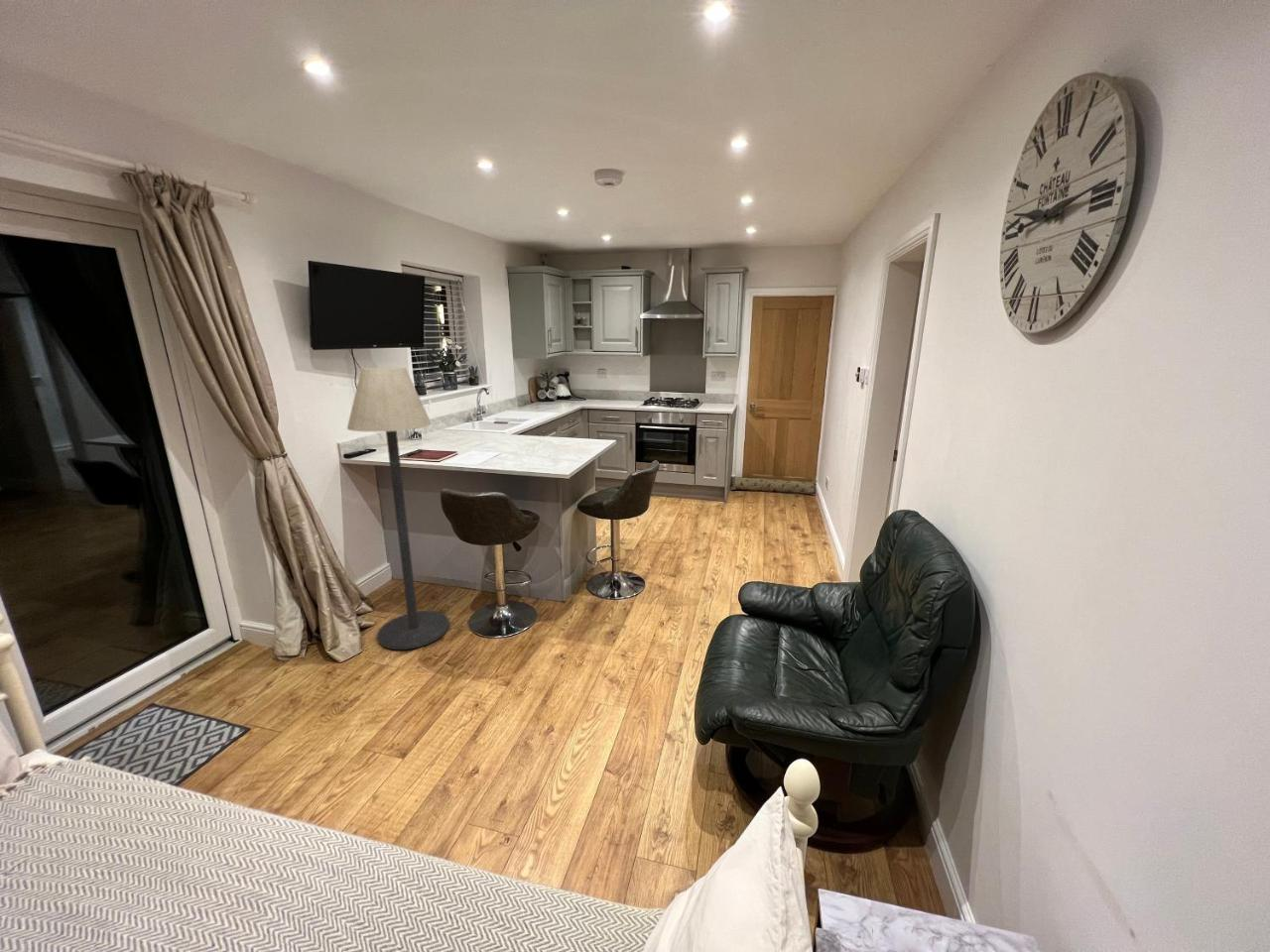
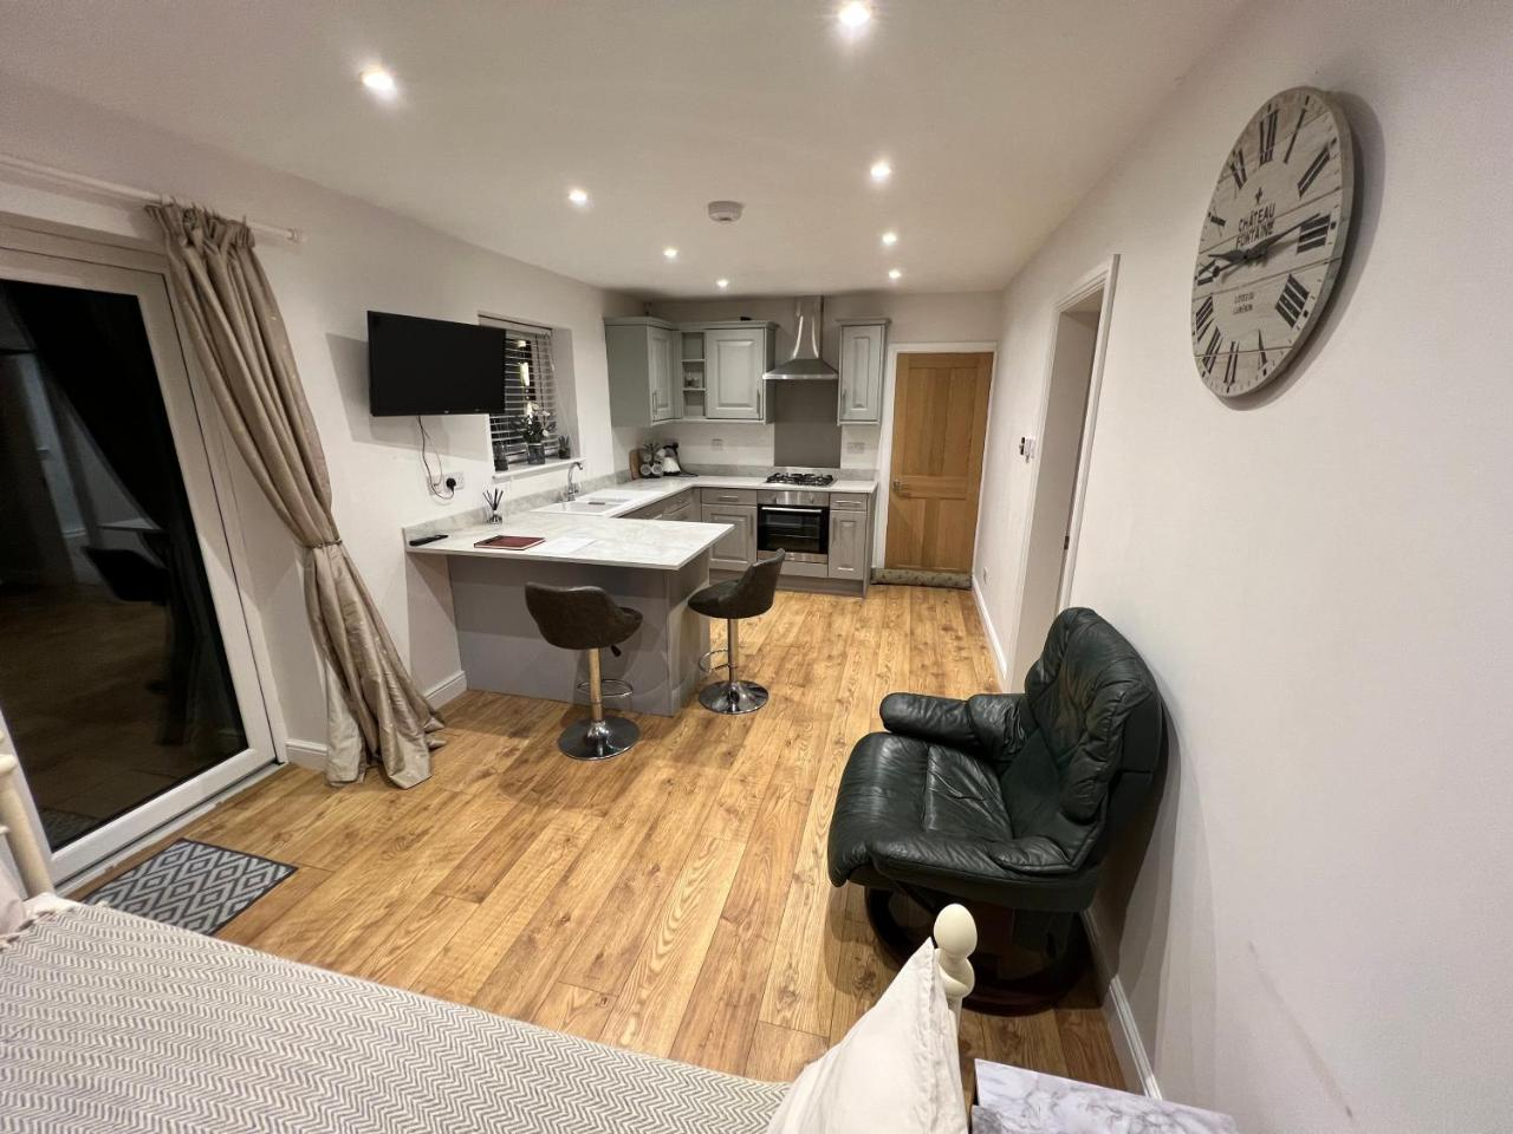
- floor lamp [346,367,450,651]
